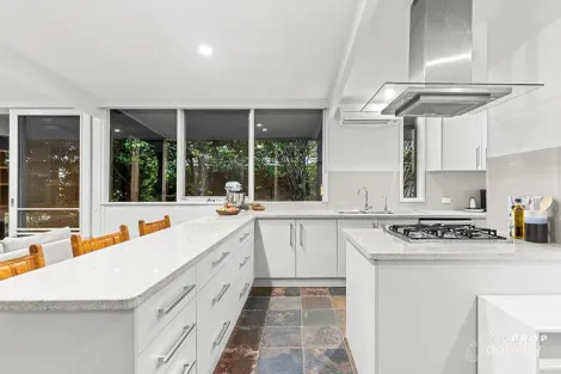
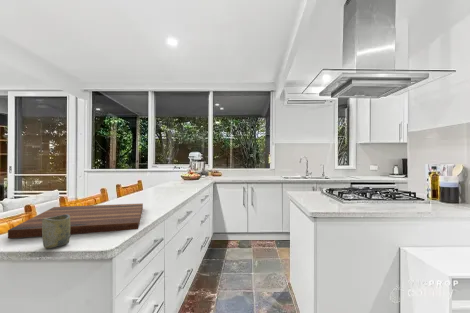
+ cutting board [7,203,144,239]
+ cup [41,214,71,249]
